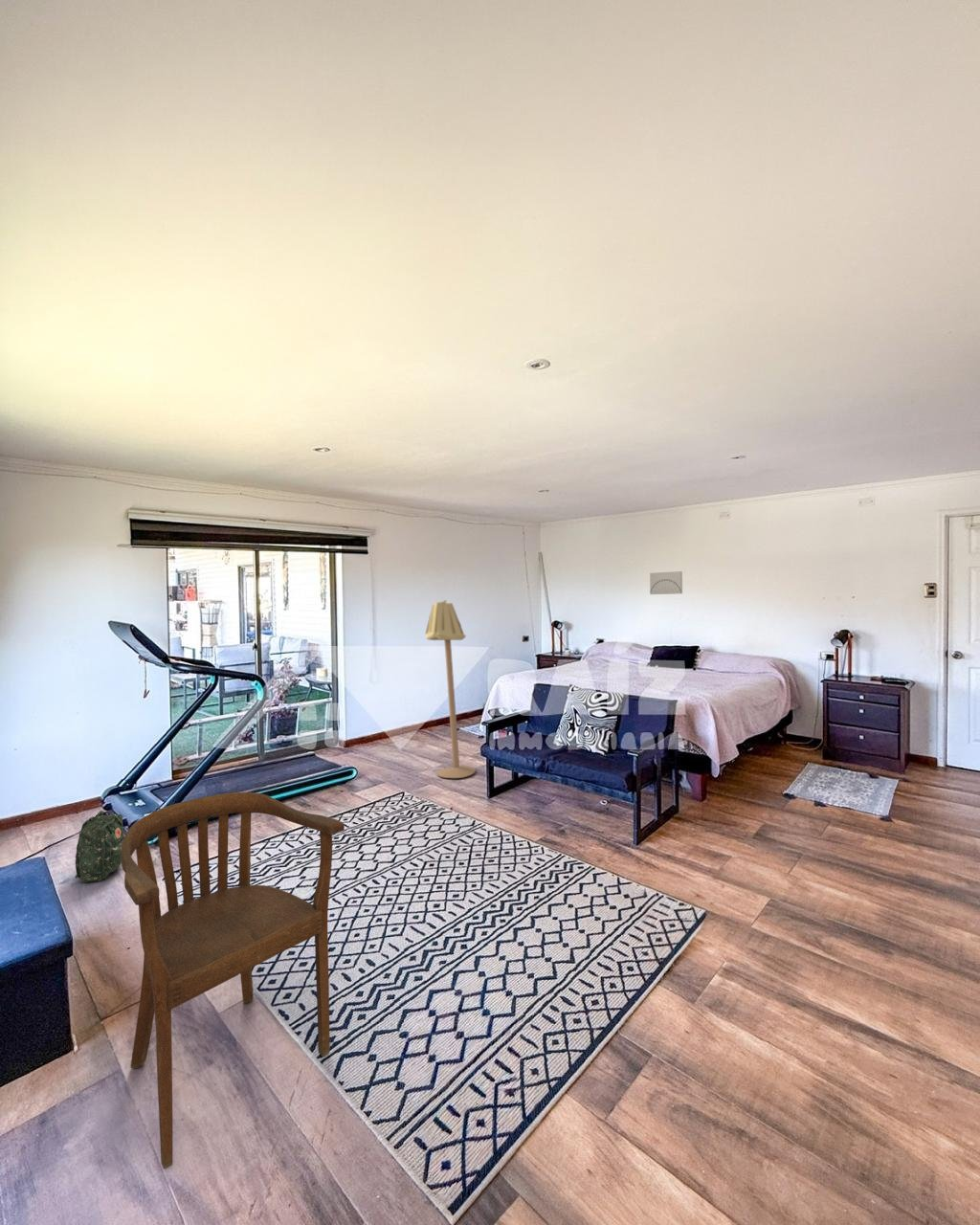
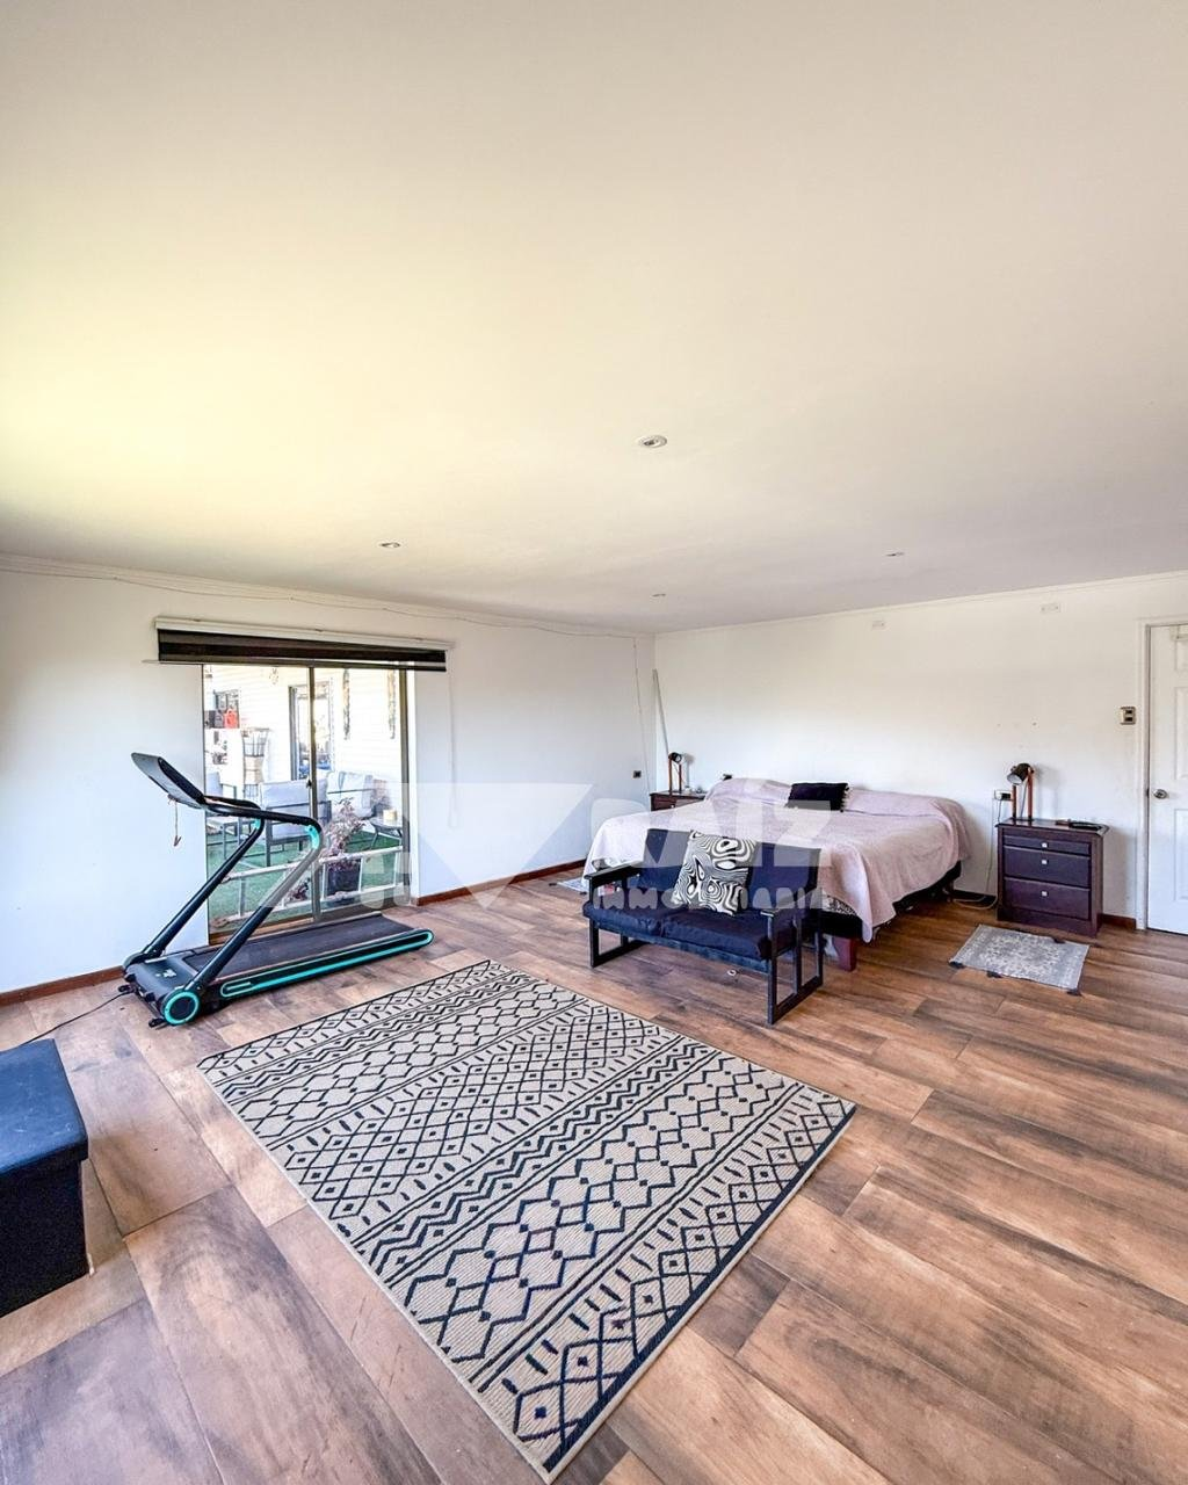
- wall art [649,570,683,595]
- backpack [74,810,160,883]
- armchair [121,791,345,1170]
- floor lamp [424,599,477,779]
